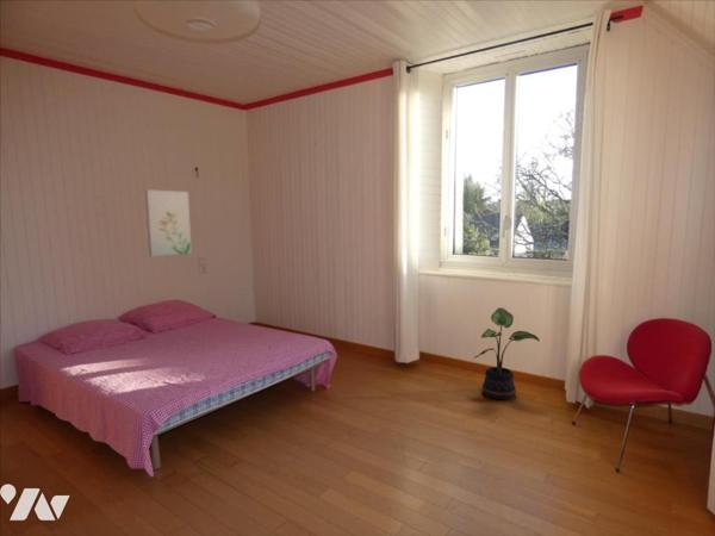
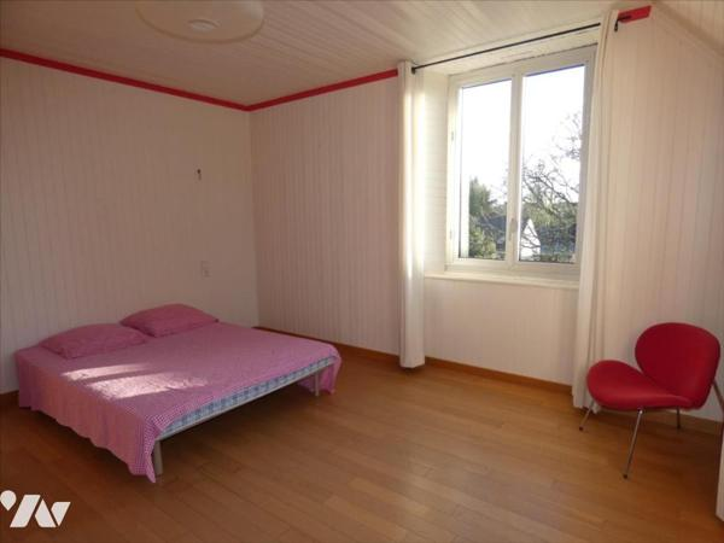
- wall art [144,188,193,257]
- potted plant [473,307,541,400]
